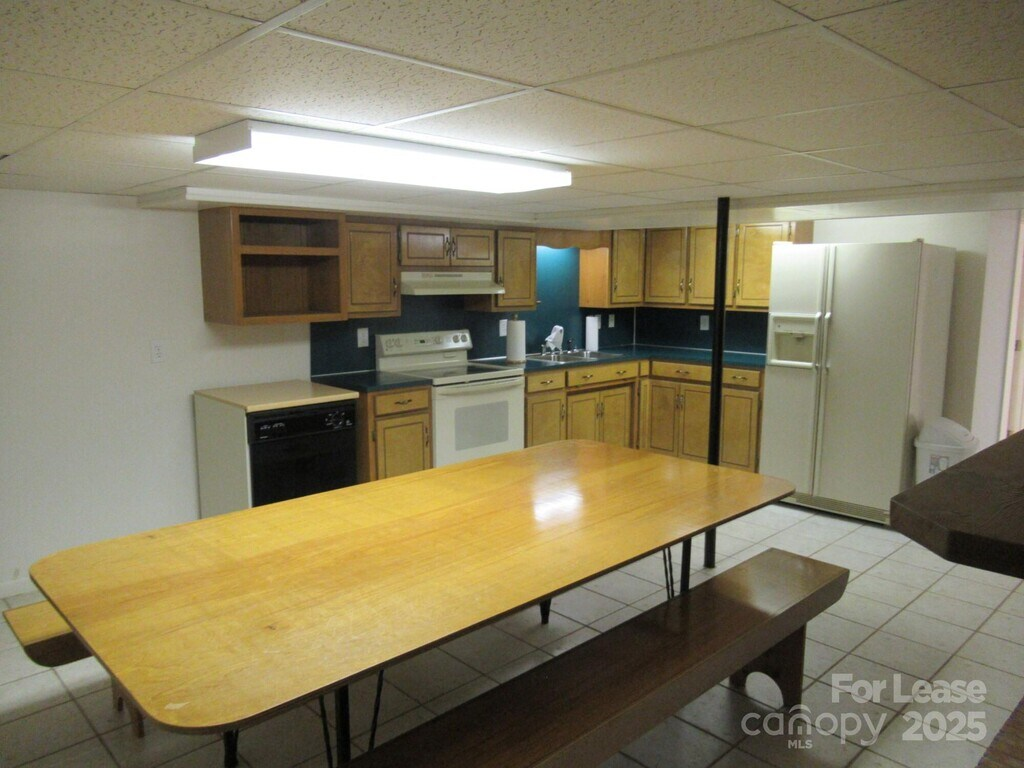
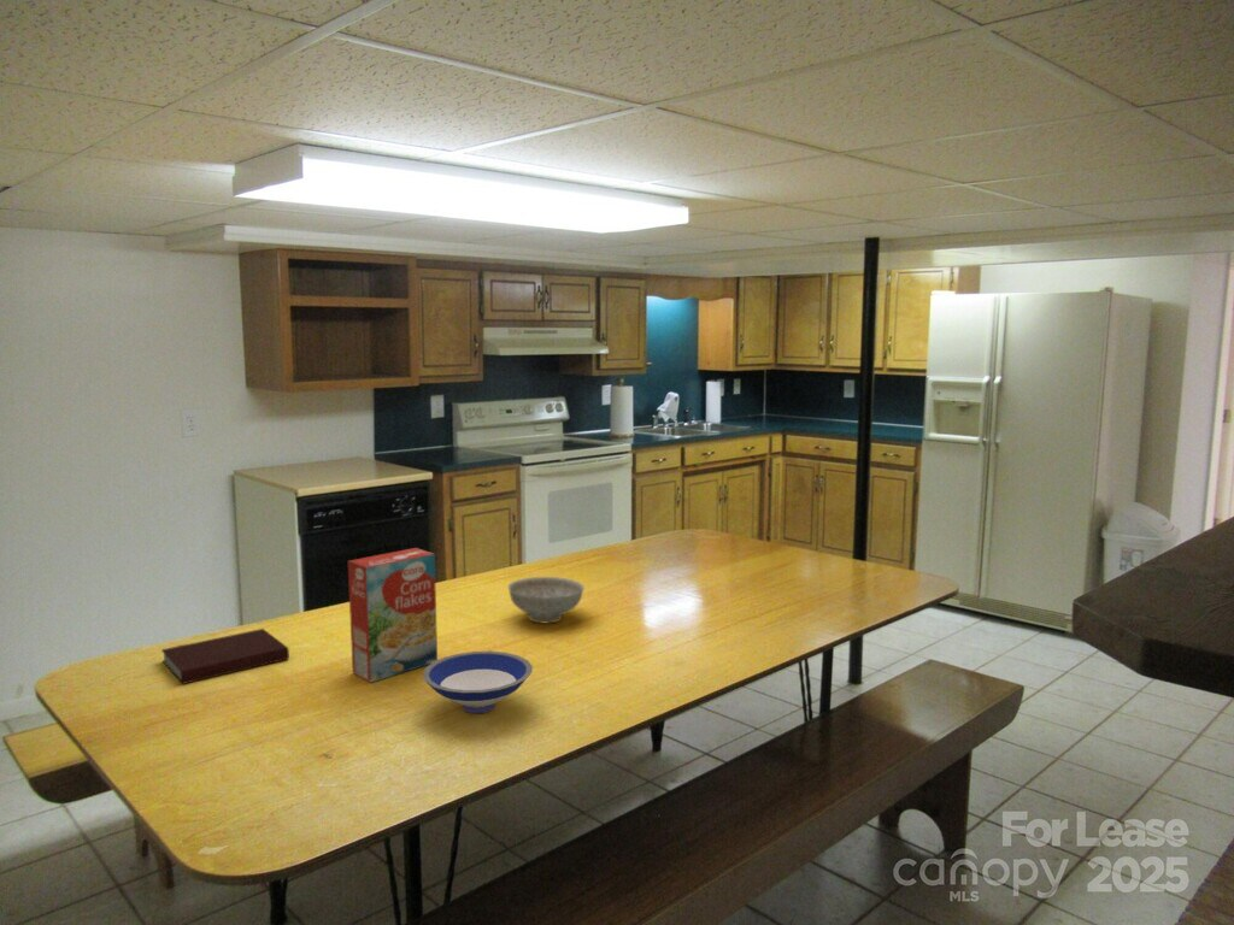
+ decorative bowl [506,576,586,624]
+ cereal box [347,547,439,684]
+ bowl [422,650,534,714]
+ notebook [160,628,290,685]
